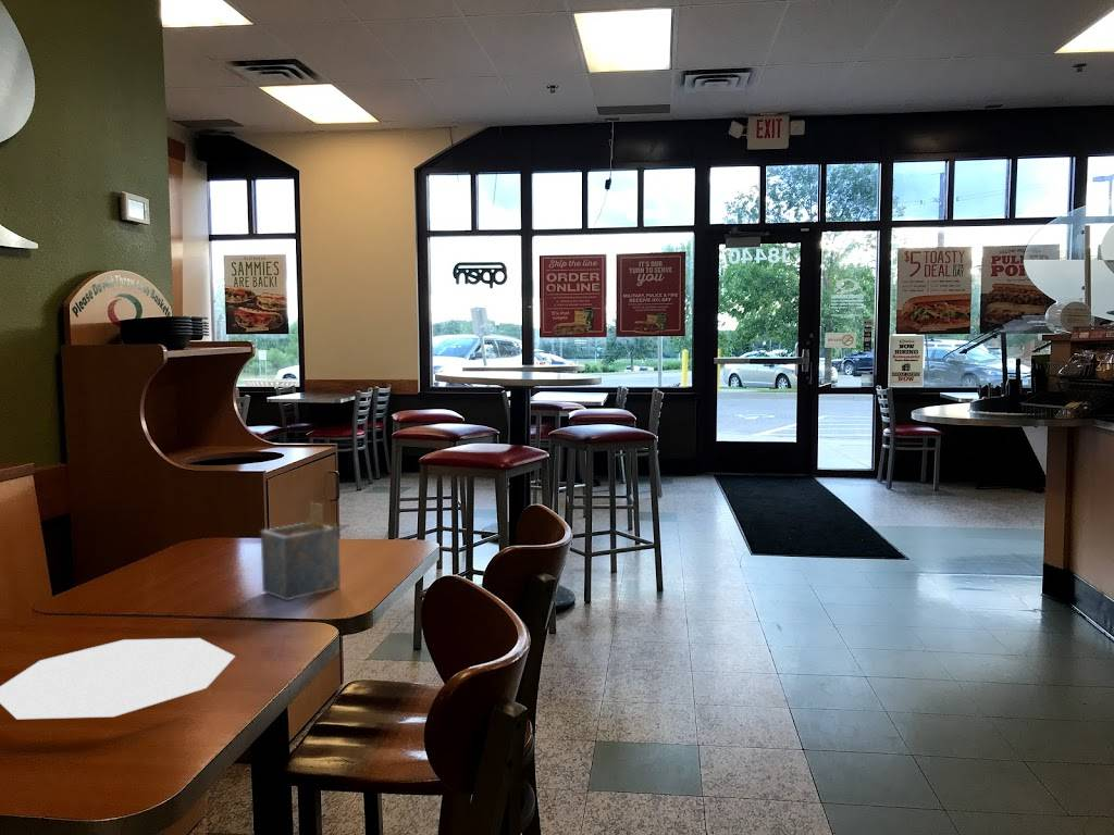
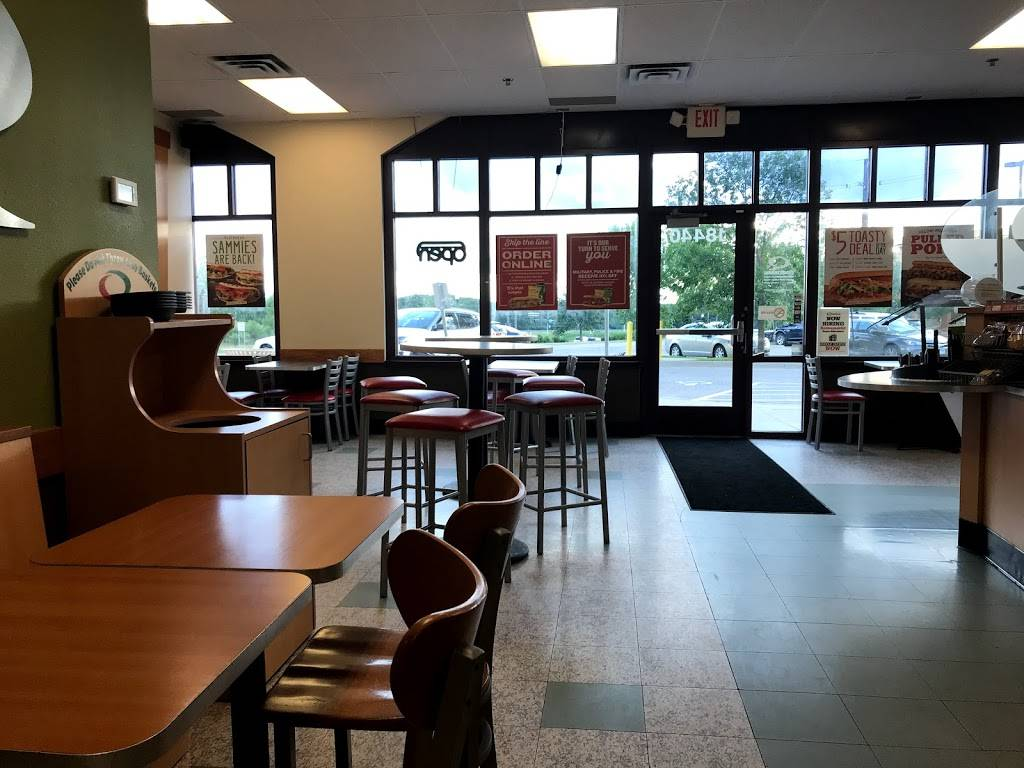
- napkin holder [260,500,342,601]
- plate [0,637,236,720]
